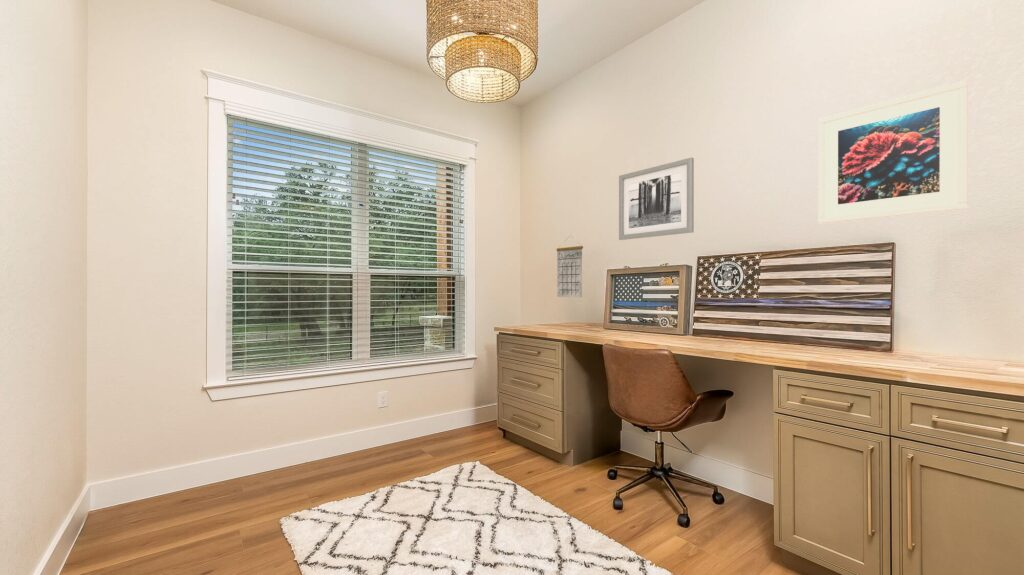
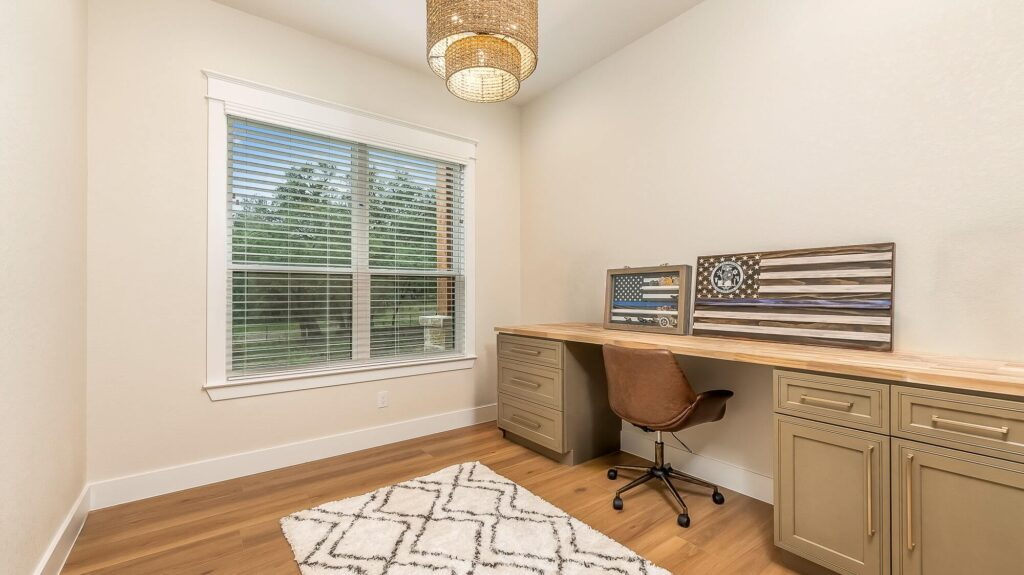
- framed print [817,79,969,224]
- wall art [618,157,695,241]
- calendar [555,235,584,298]
